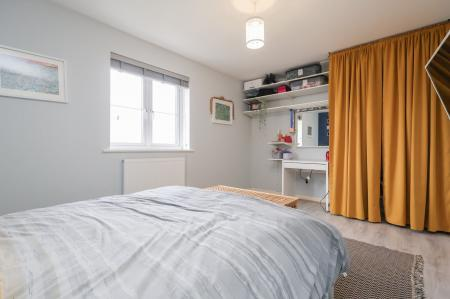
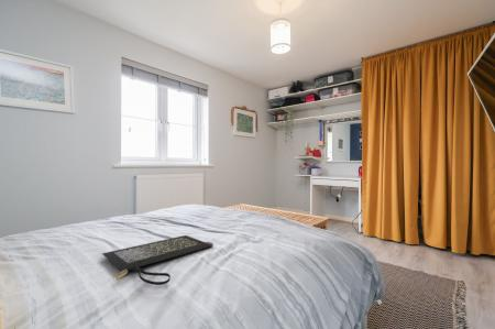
+ clutch bag [101,234,213,286]
